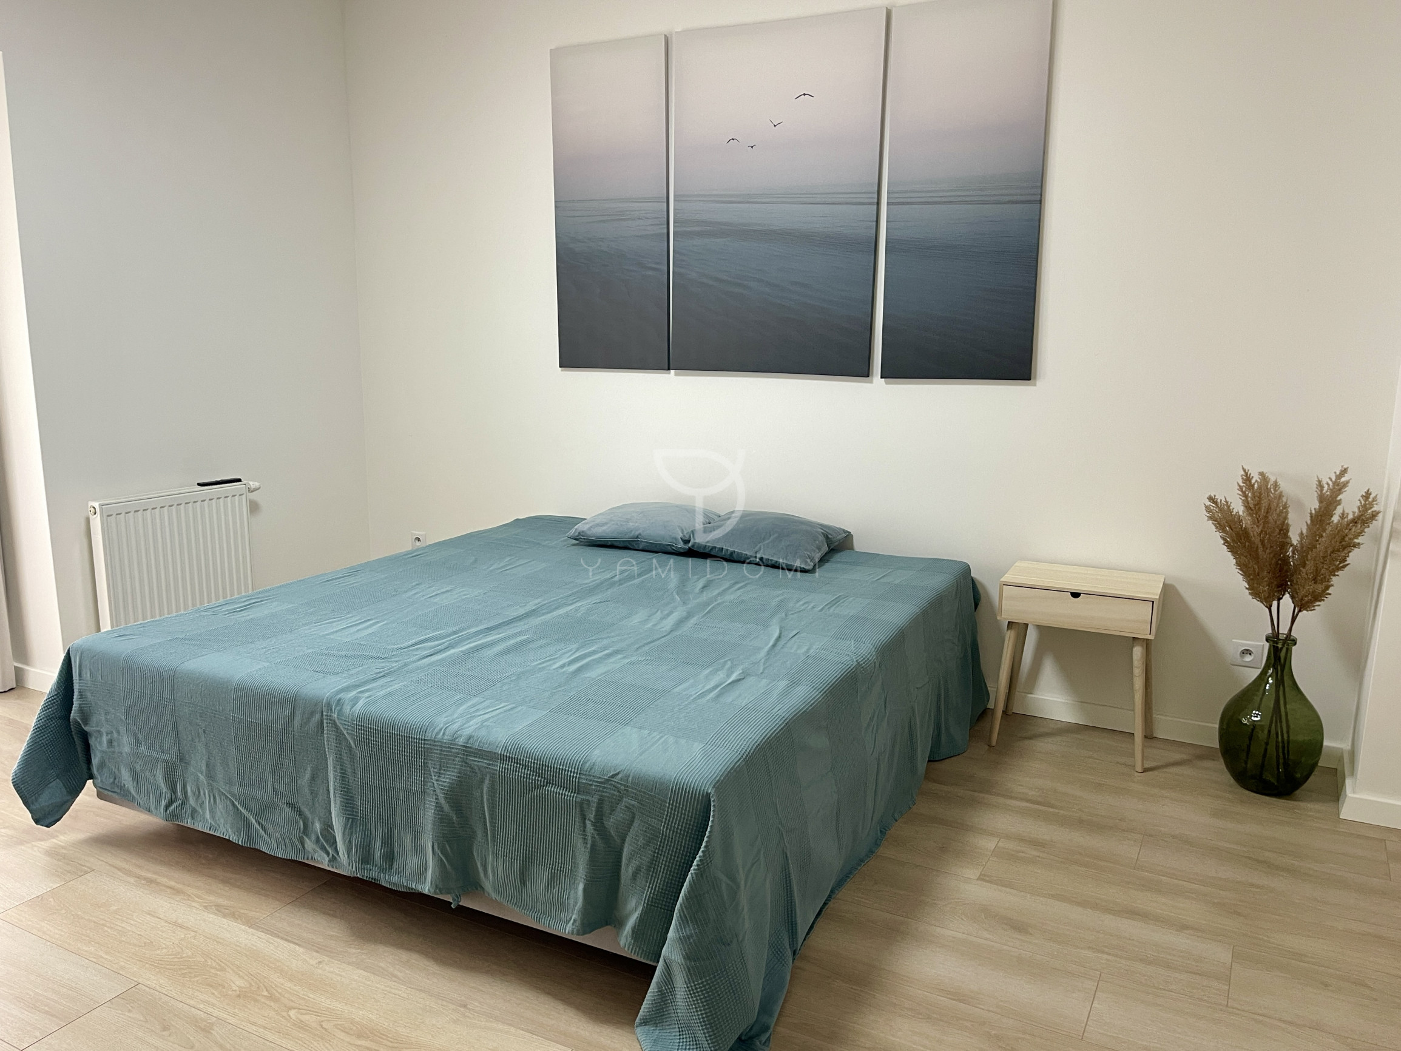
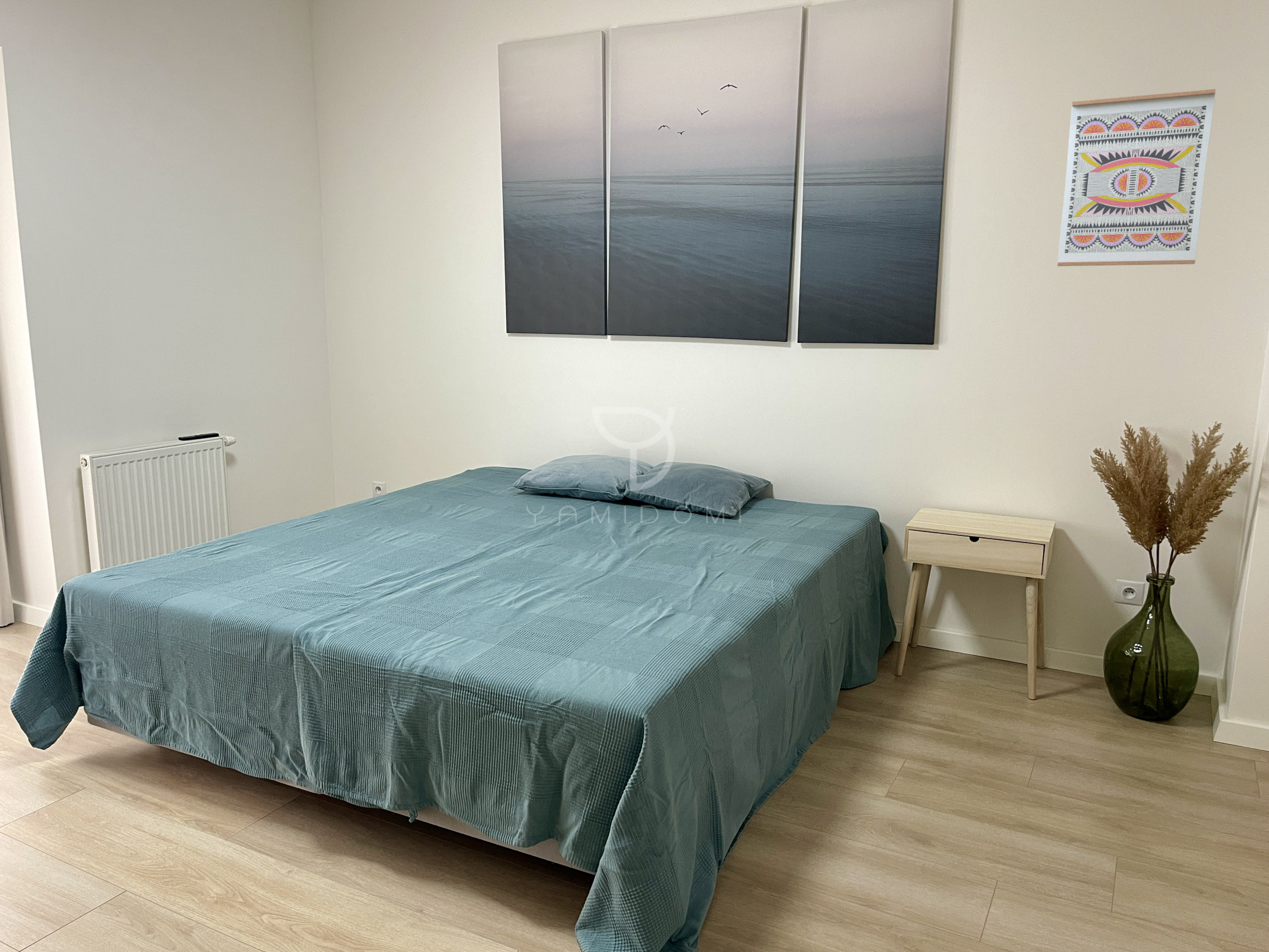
+ wall art [1057,88,1216,267]
